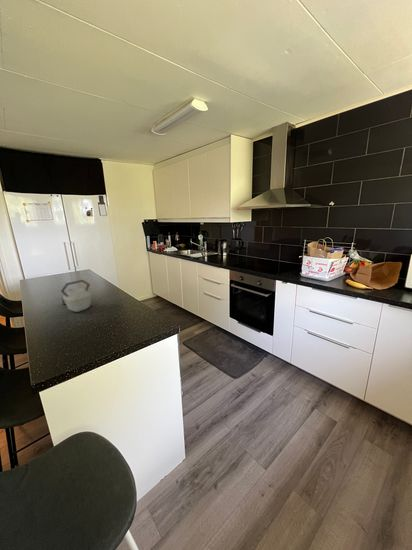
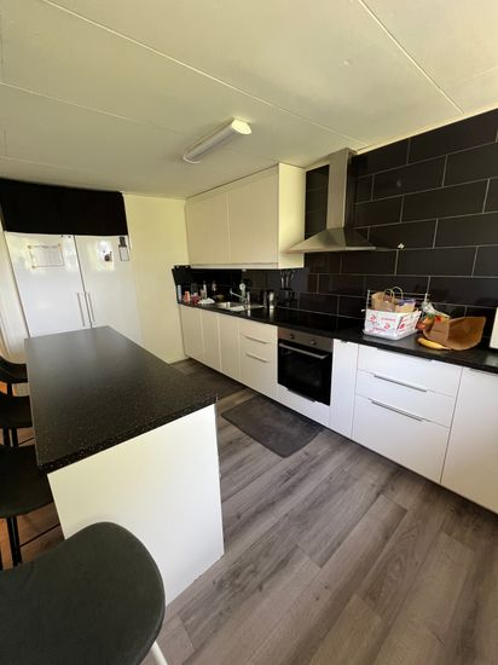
- kettle [60,279,93,313]
